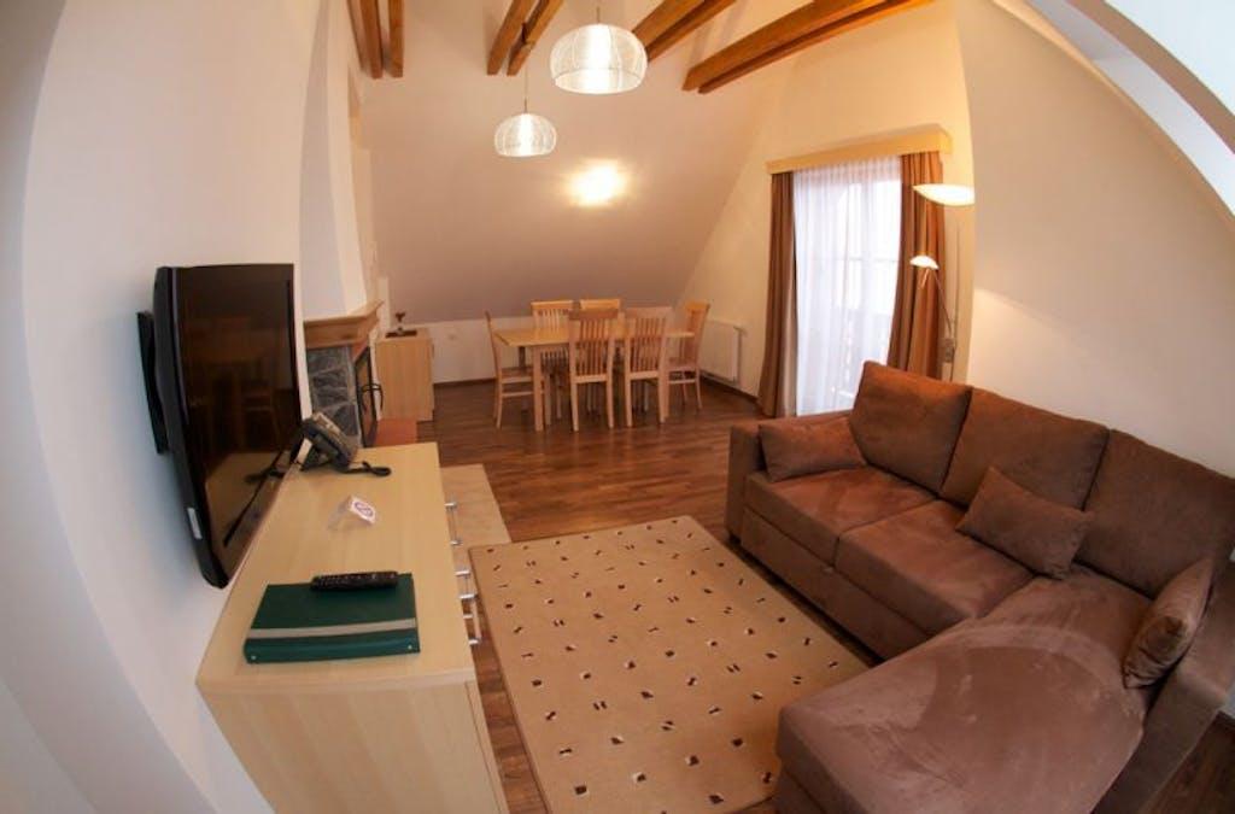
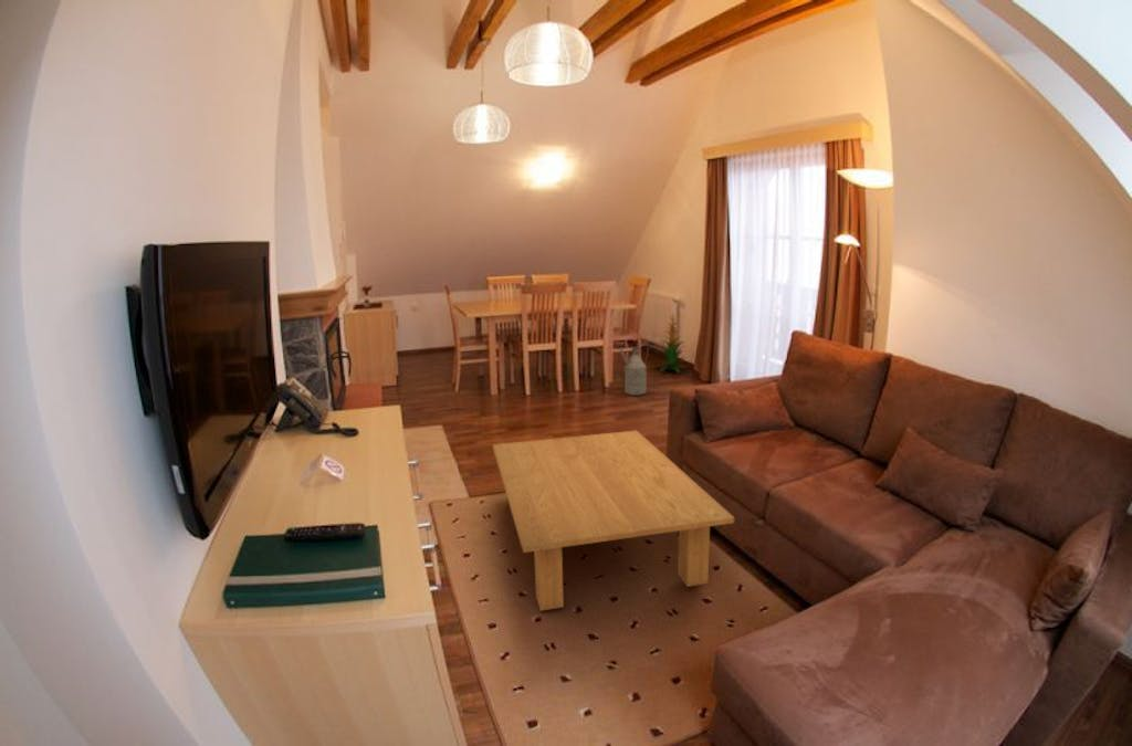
+ coffee table [492,430,735,612]
+ watering can [618,343,650,397]
+ indoor plant [653,312,691,374]
